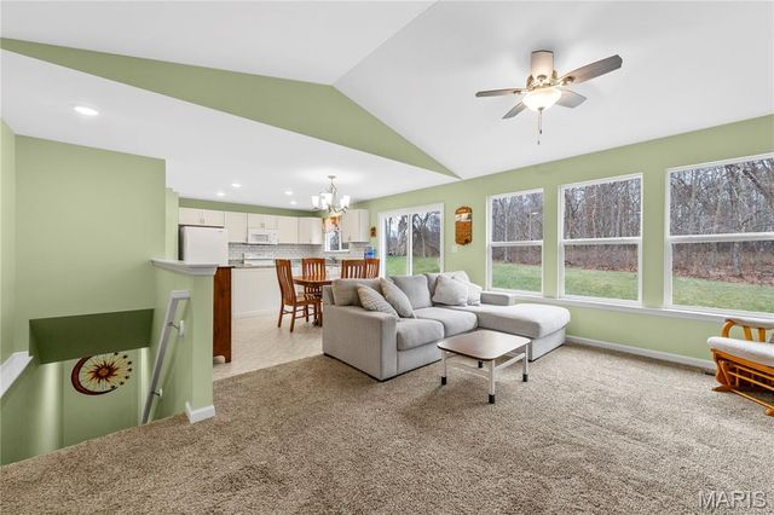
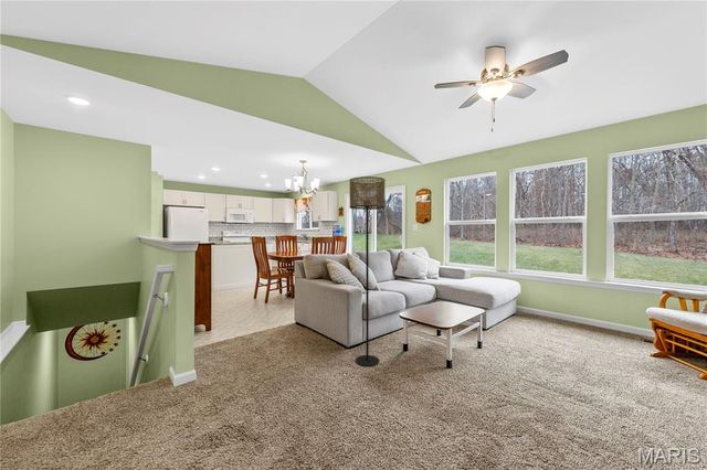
+ floor lamp [348,175,386,367]
